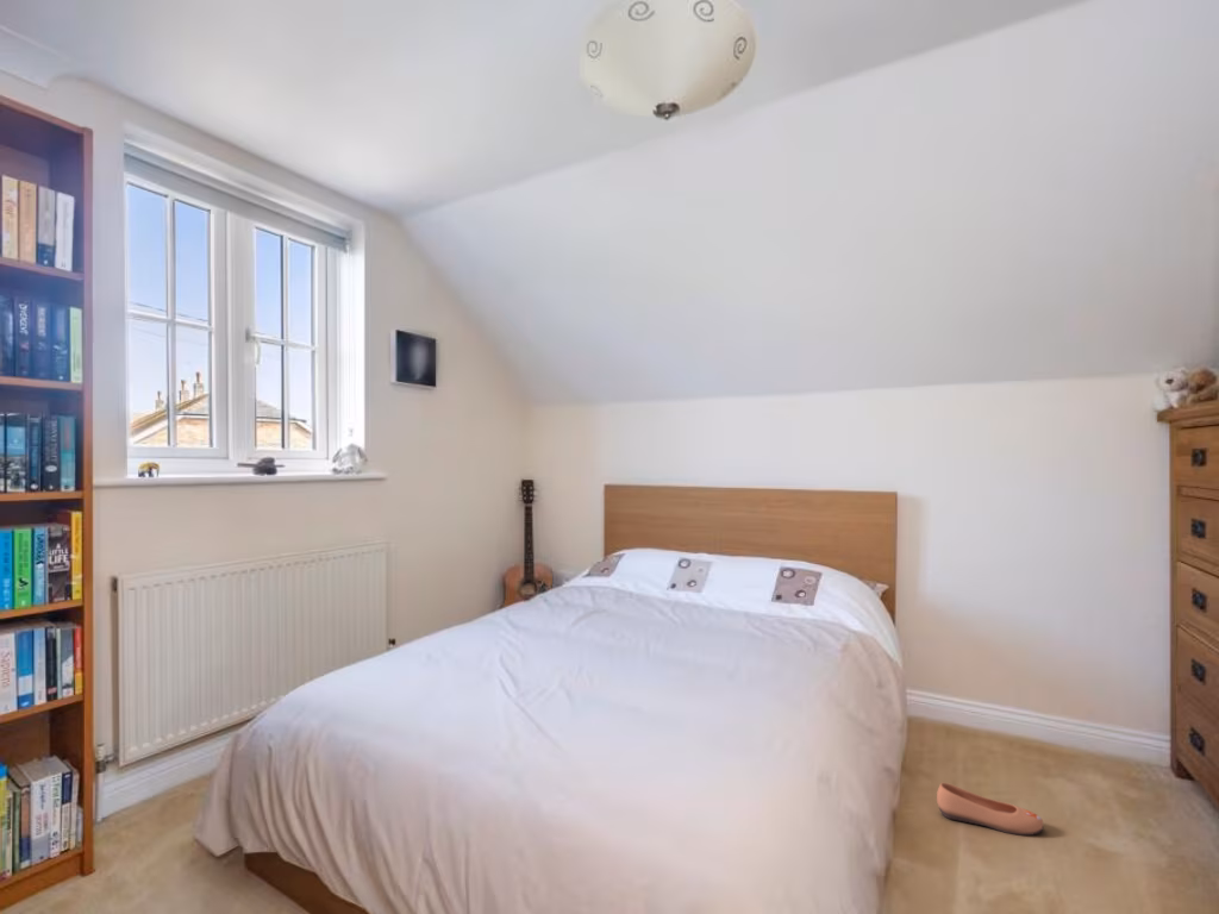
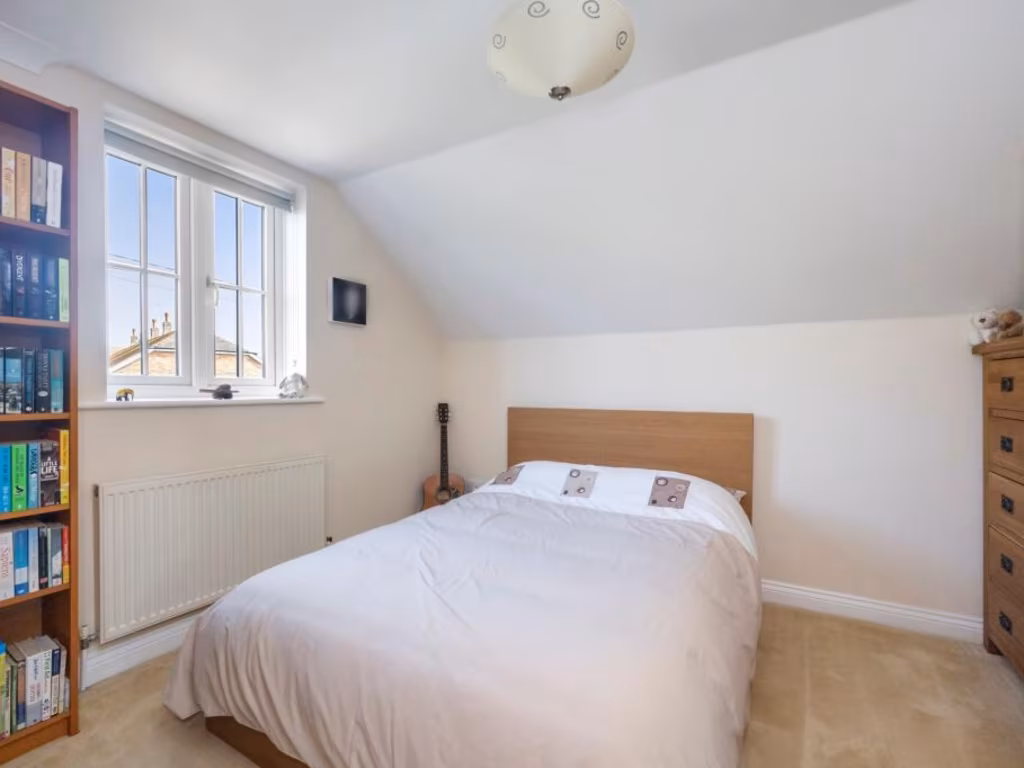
- shoe [936,782,1044,837]
